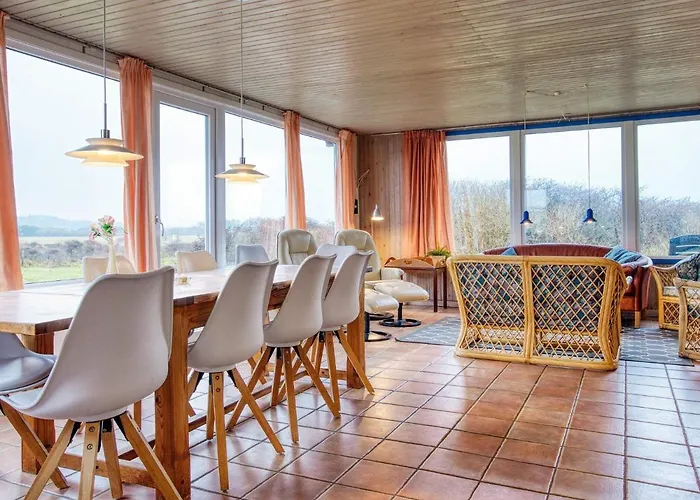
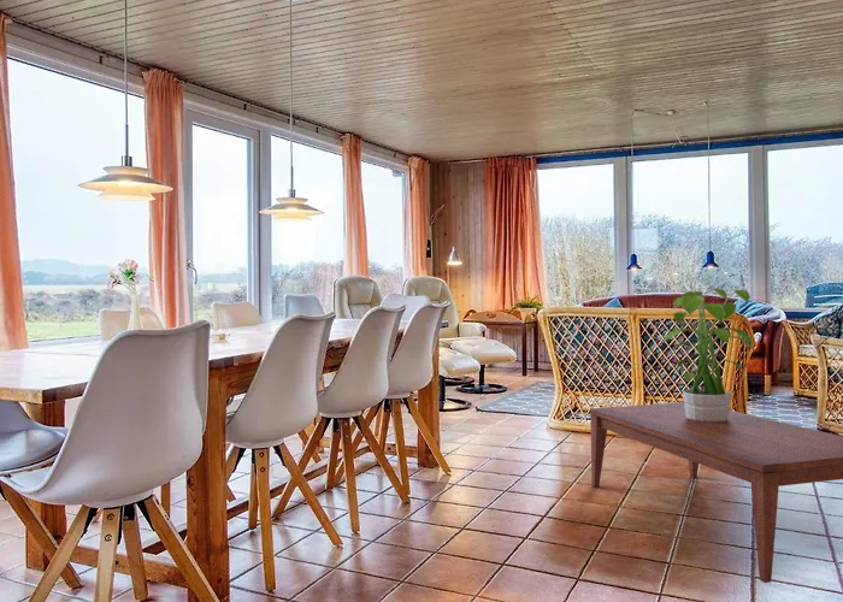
+ potted plant [661,287,754,423]
+ coffee table [589,401,843,584]
